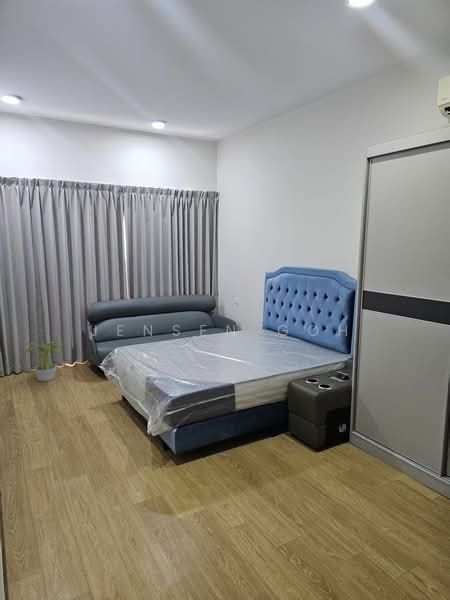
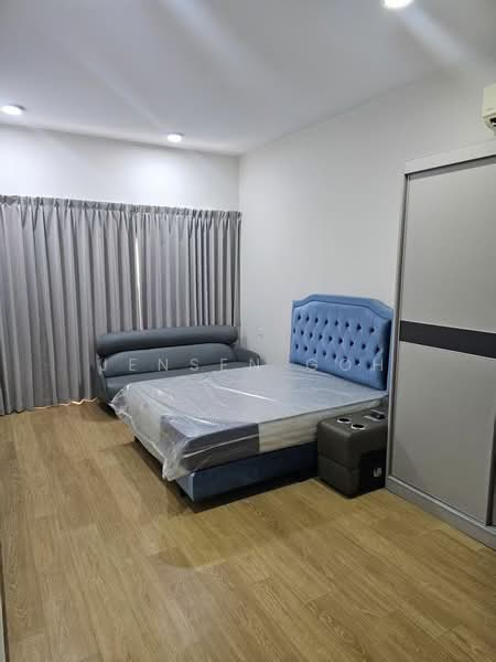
- potted plant [21,339,65,382]
